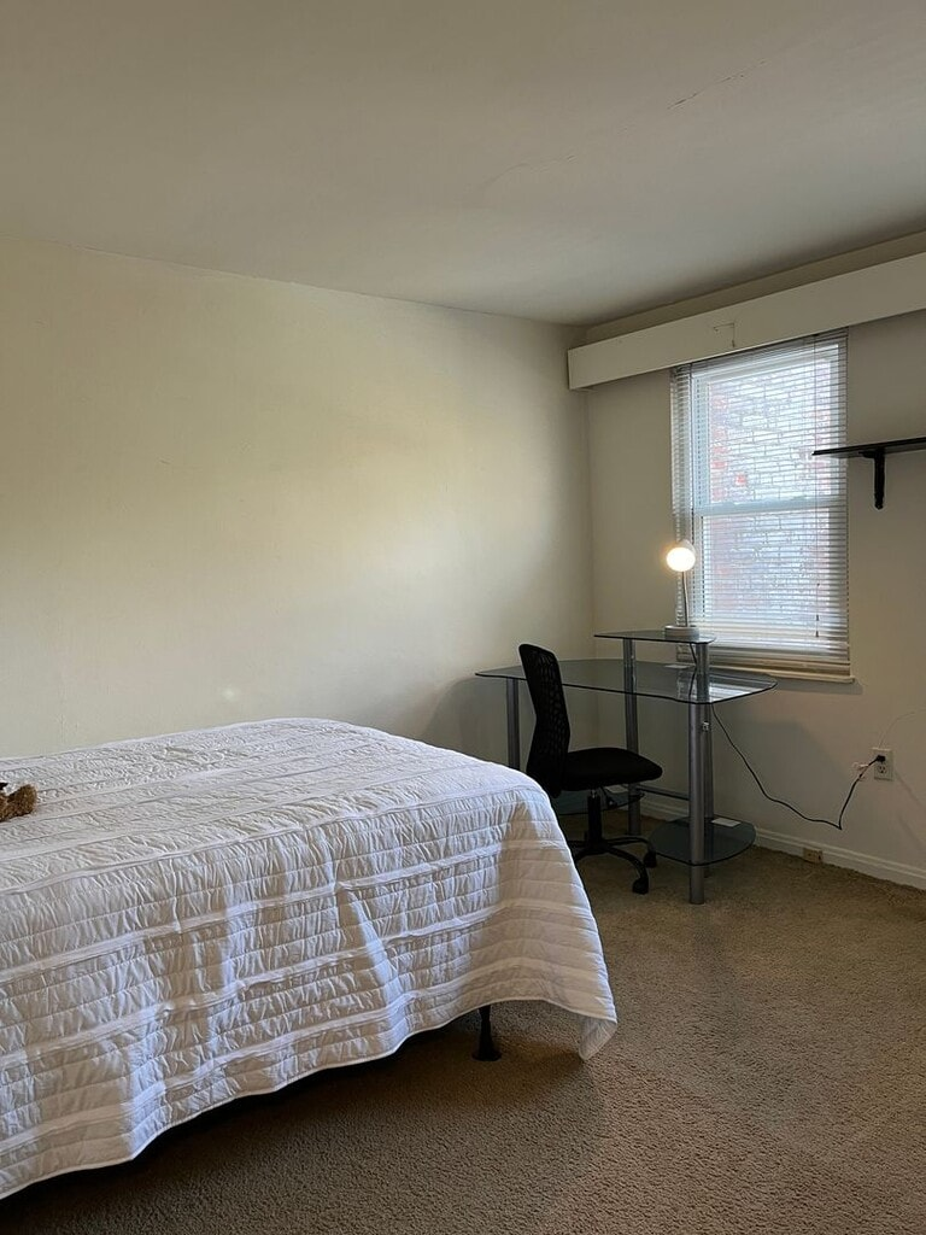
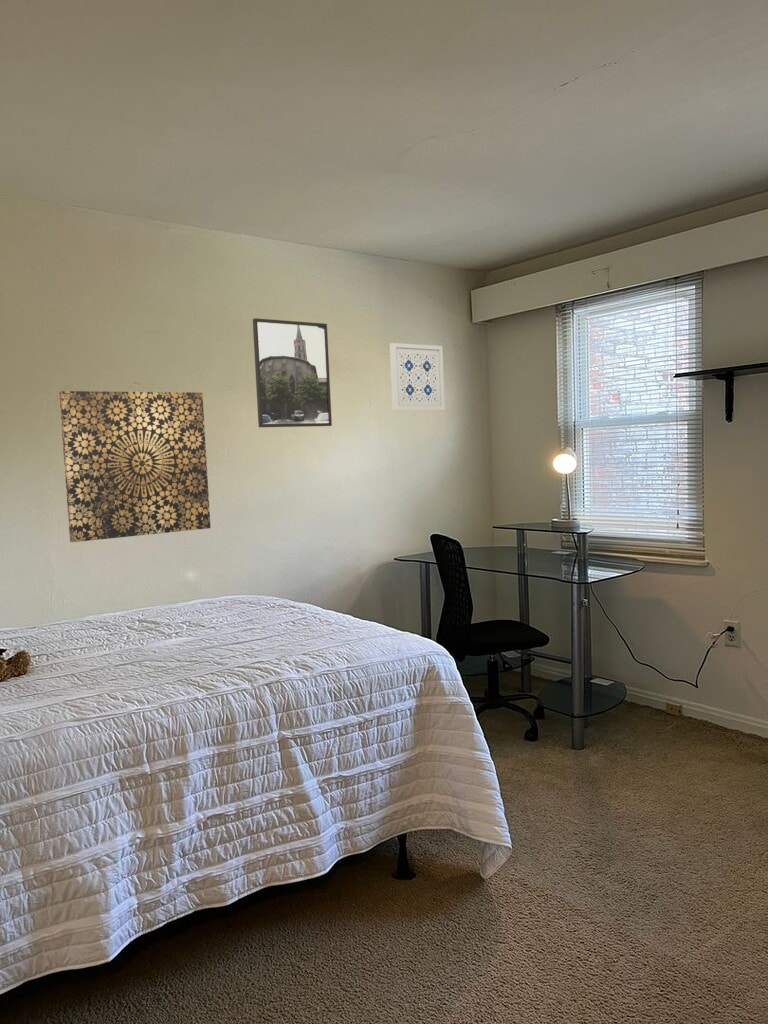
+ wall art [58,390,212,543]
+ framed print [252,317,333,428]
+ wall art [389,342,446,411]
